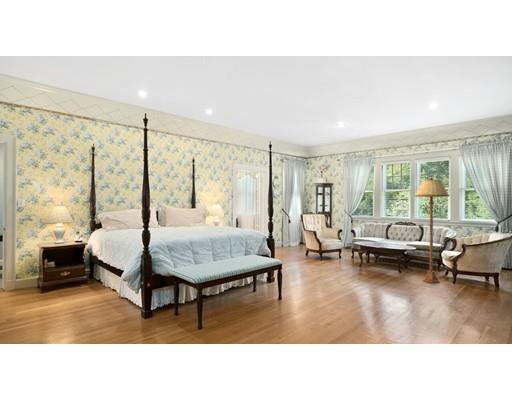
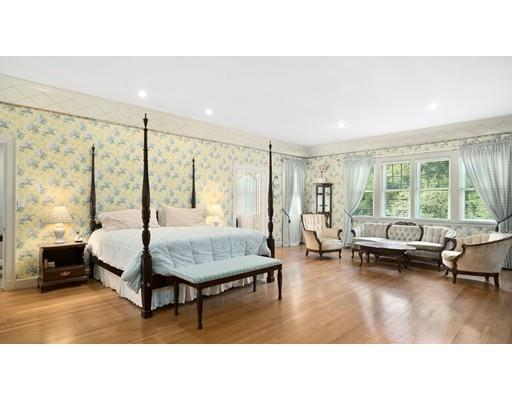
- floor lamp [414,177,450,284]
